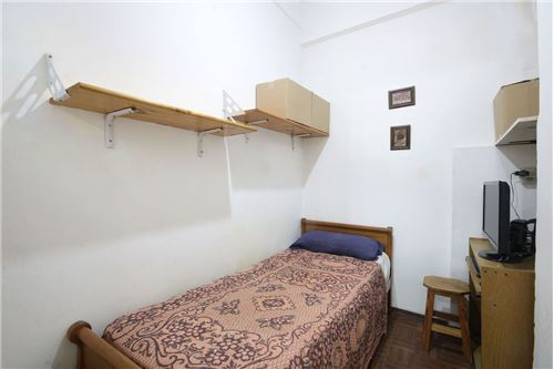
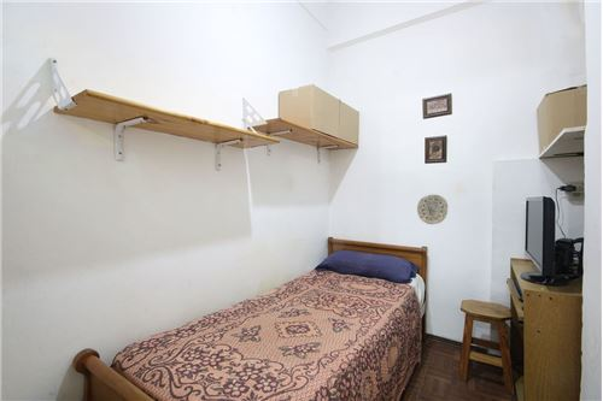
+ decorative plate [416,194,449,225]
